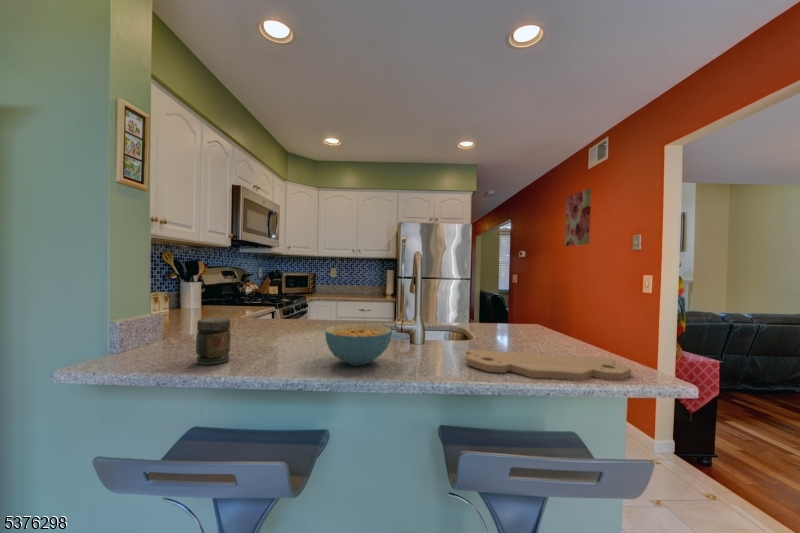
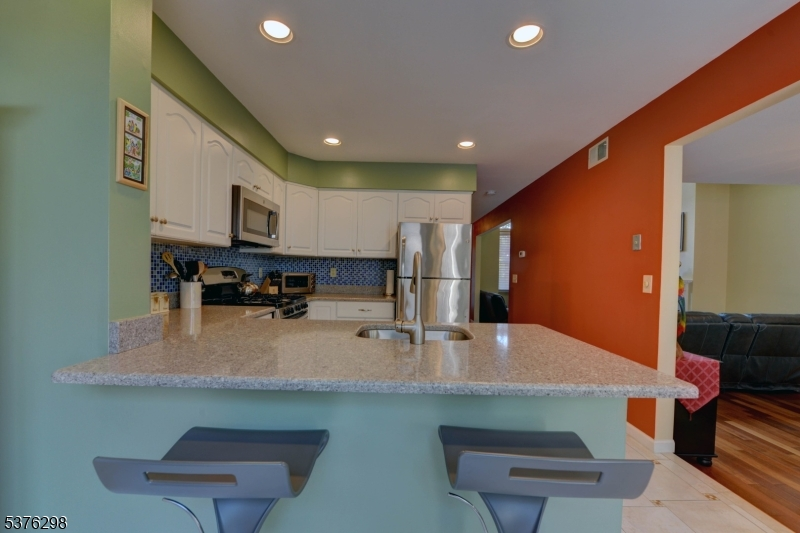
- jar [195,317,232,366]
- cutting board [465,349,632,382]
- wall art [564,188,592,247]
- cereal bowl [324,323,393,366]
